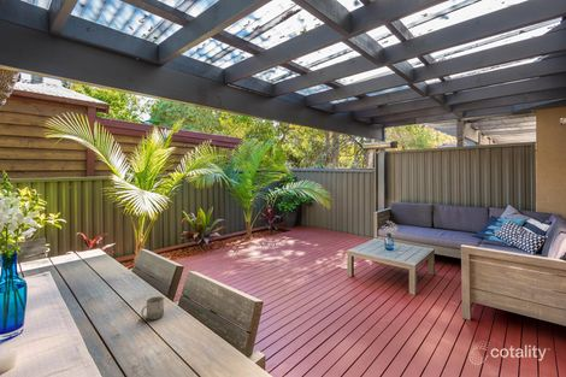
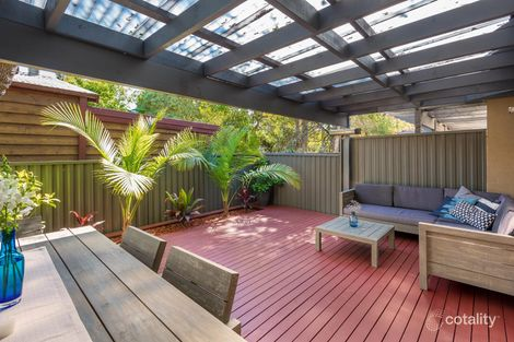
- cup [140,295,165,320]
